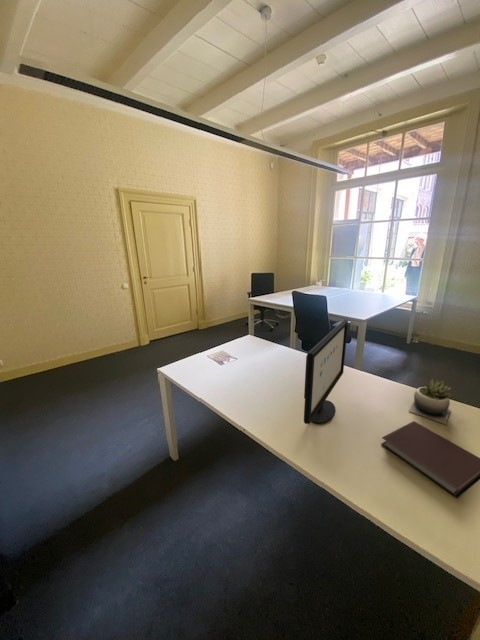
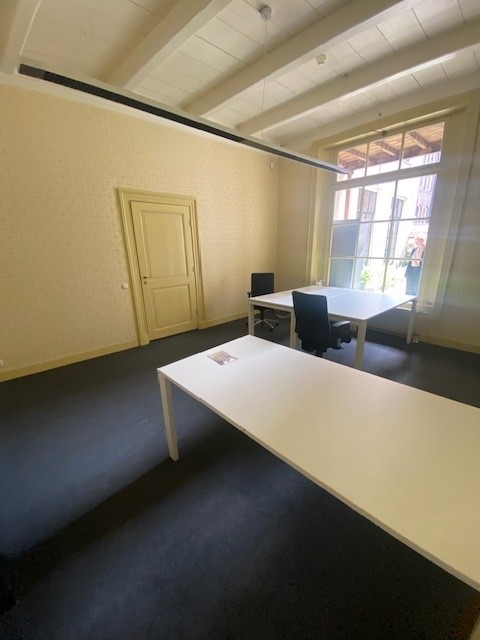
- succulent plant [408,378,452,425]
- computer monitor [303,319,349,425]
- notebook [380,420,480,499]
